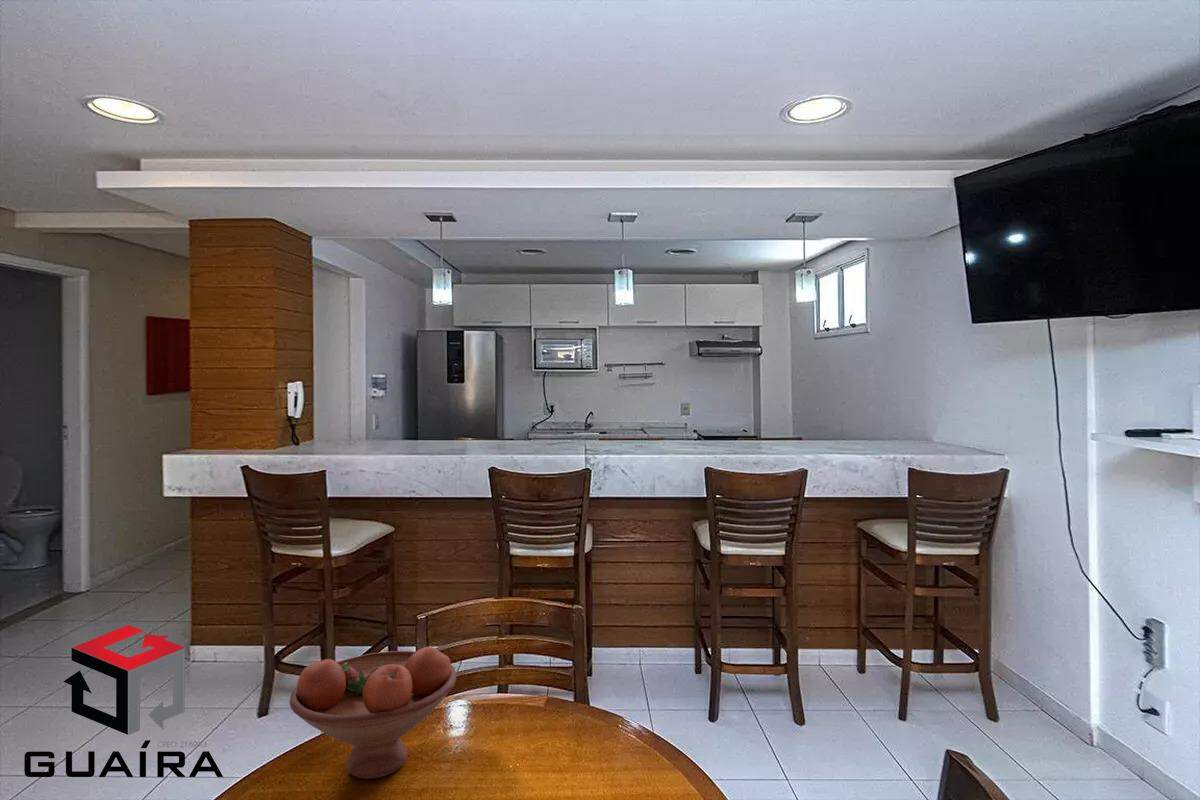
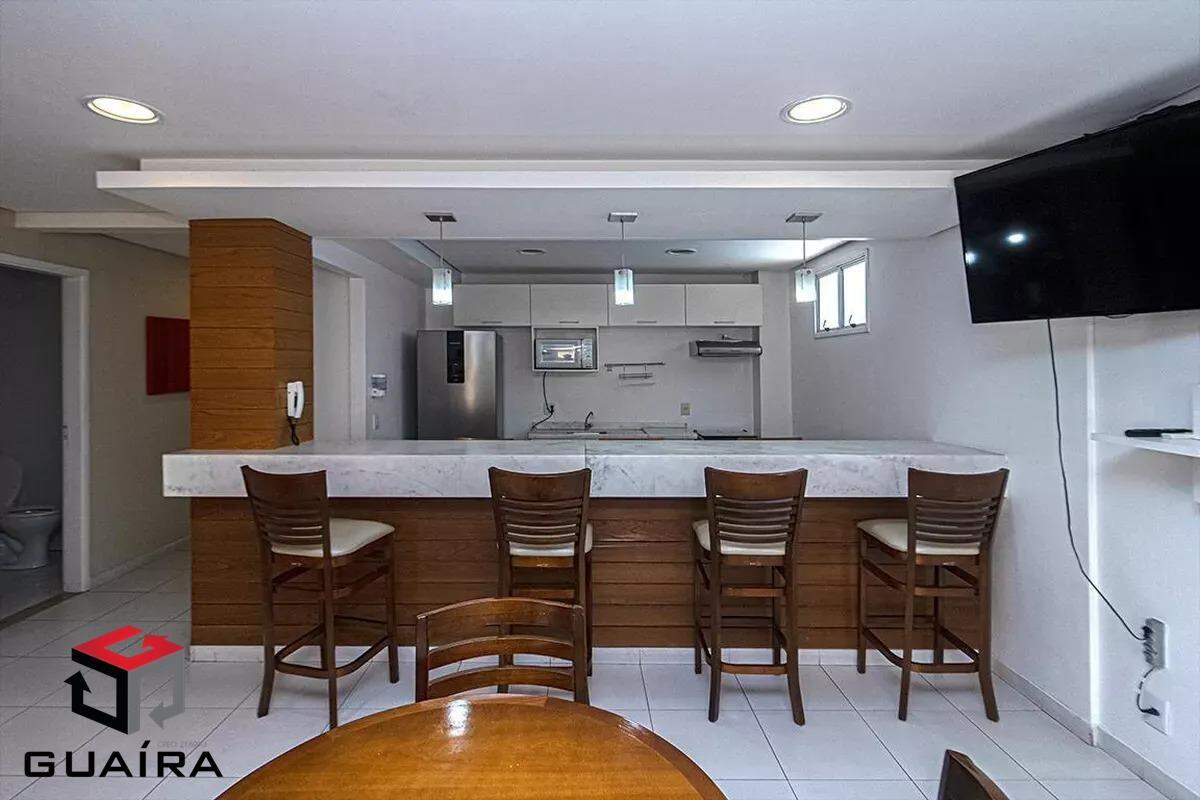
- fruit bowl [289,646,457,780]
